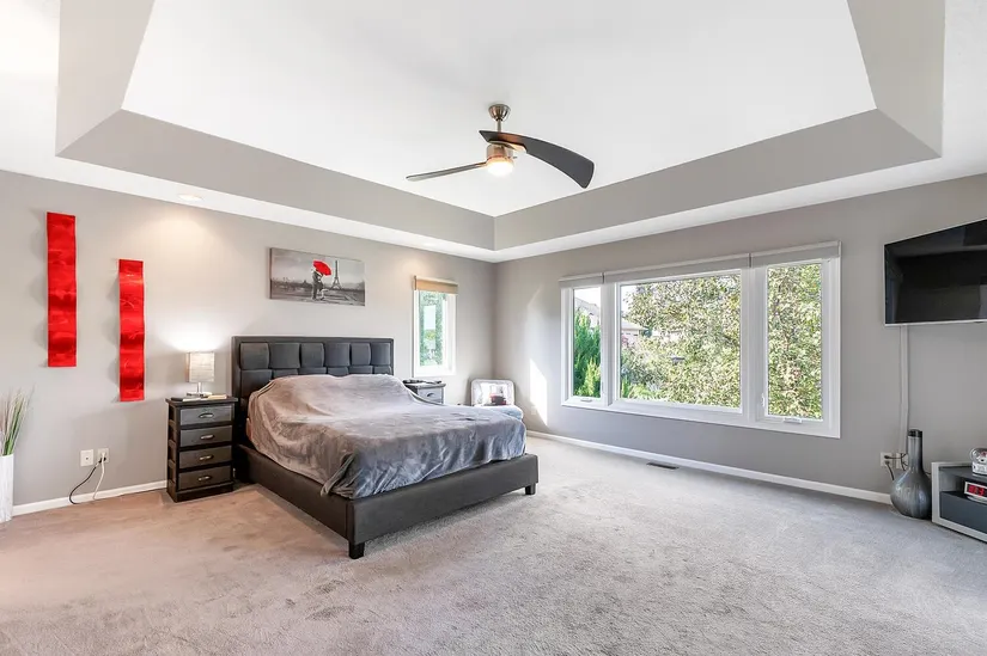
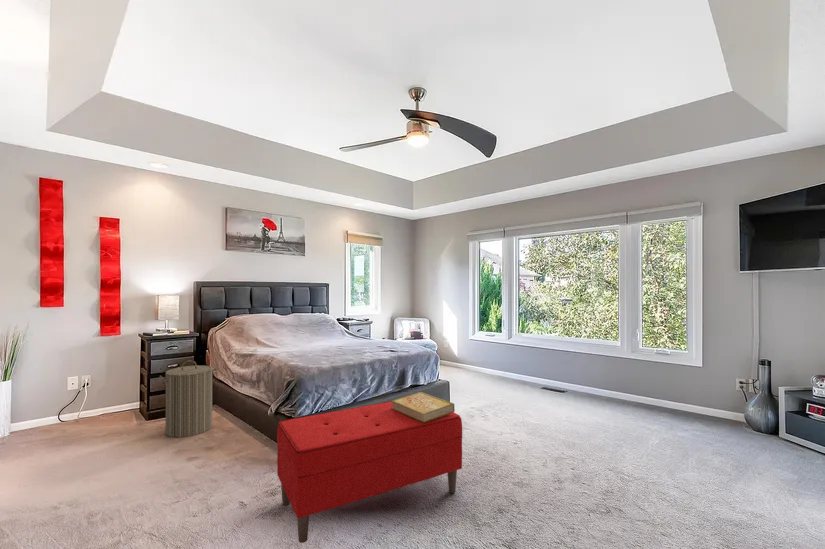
+ laundry hamper [159,359,219,438]
+ bench [276,400,463,544]
+ decorative box [391,391,456,423]
